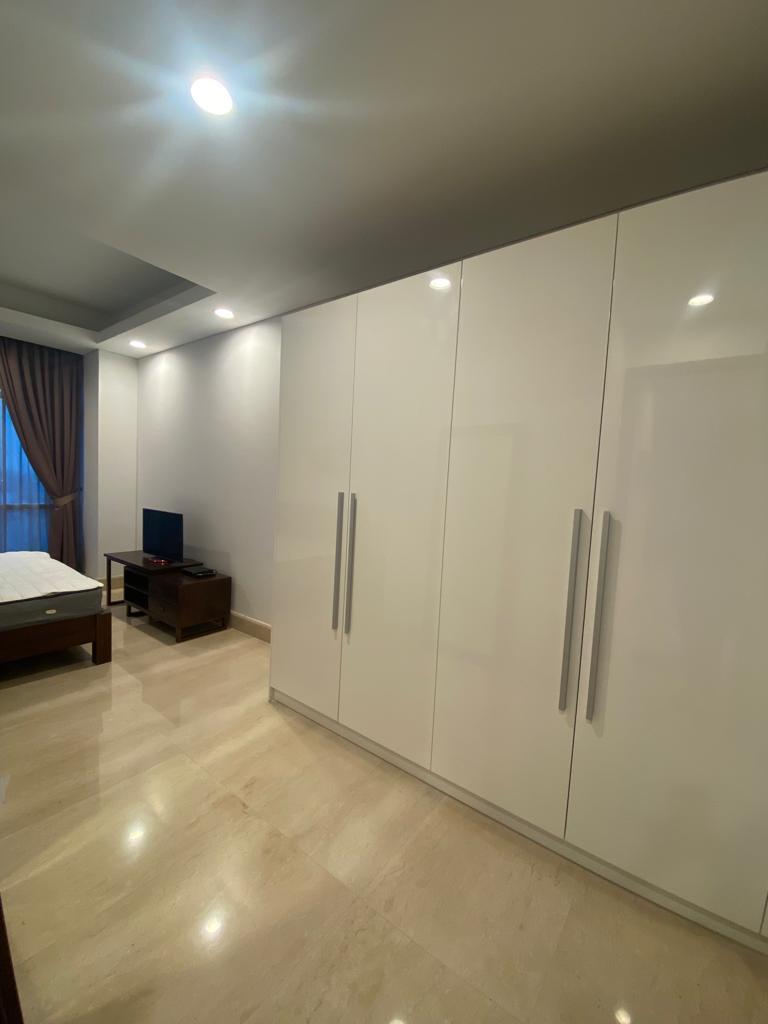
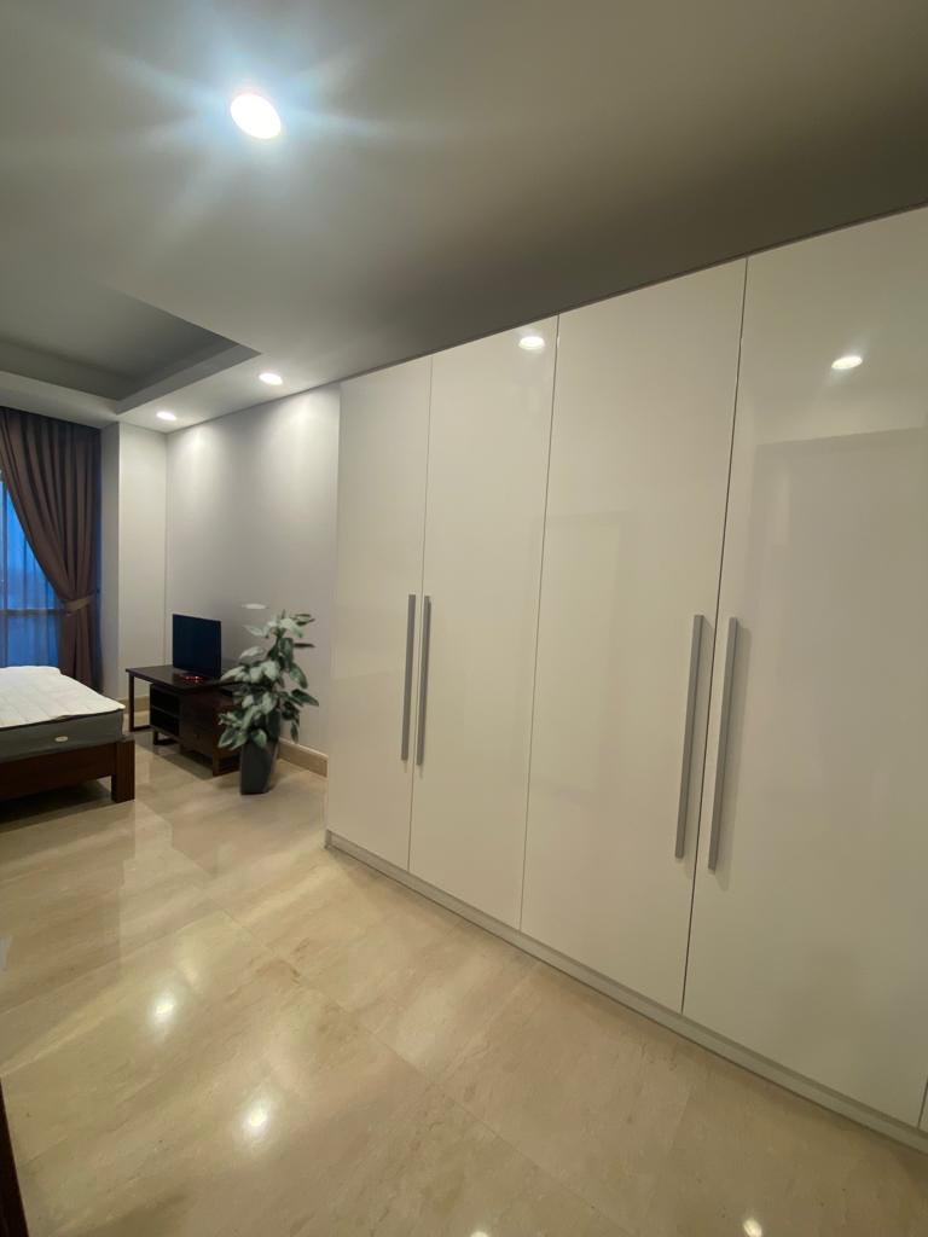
+ indoor plant [216,603,320,794]
